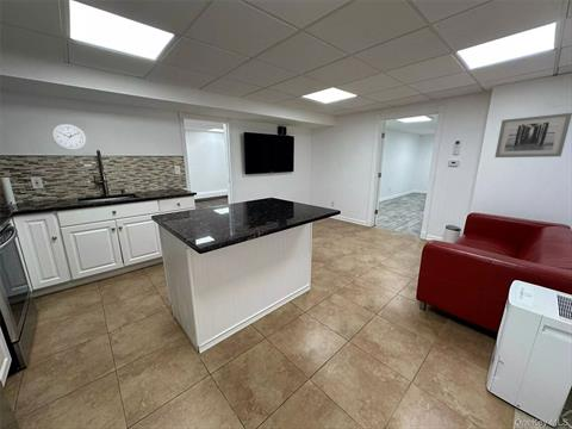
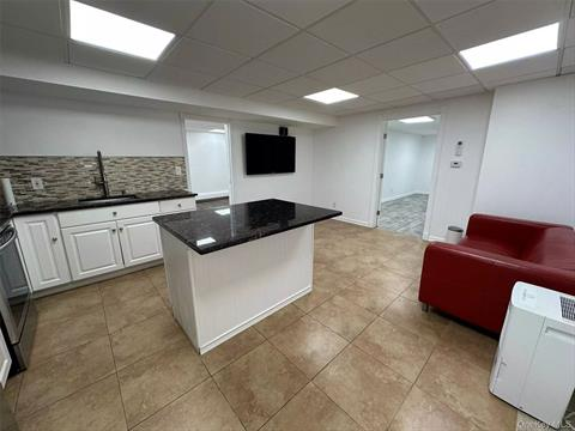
- wall art [493,112,572,158]
- wall clock [51,123,87,151]
